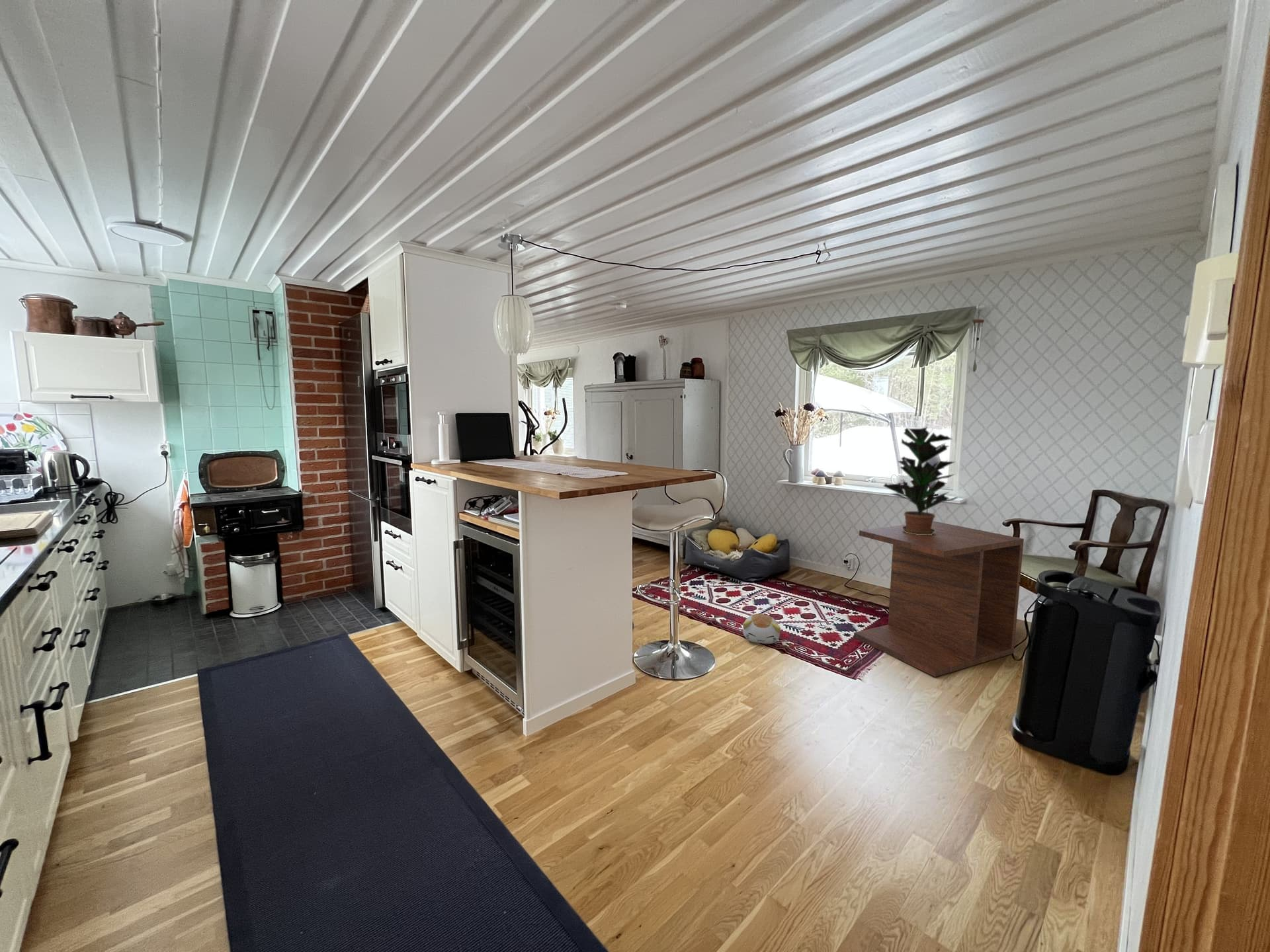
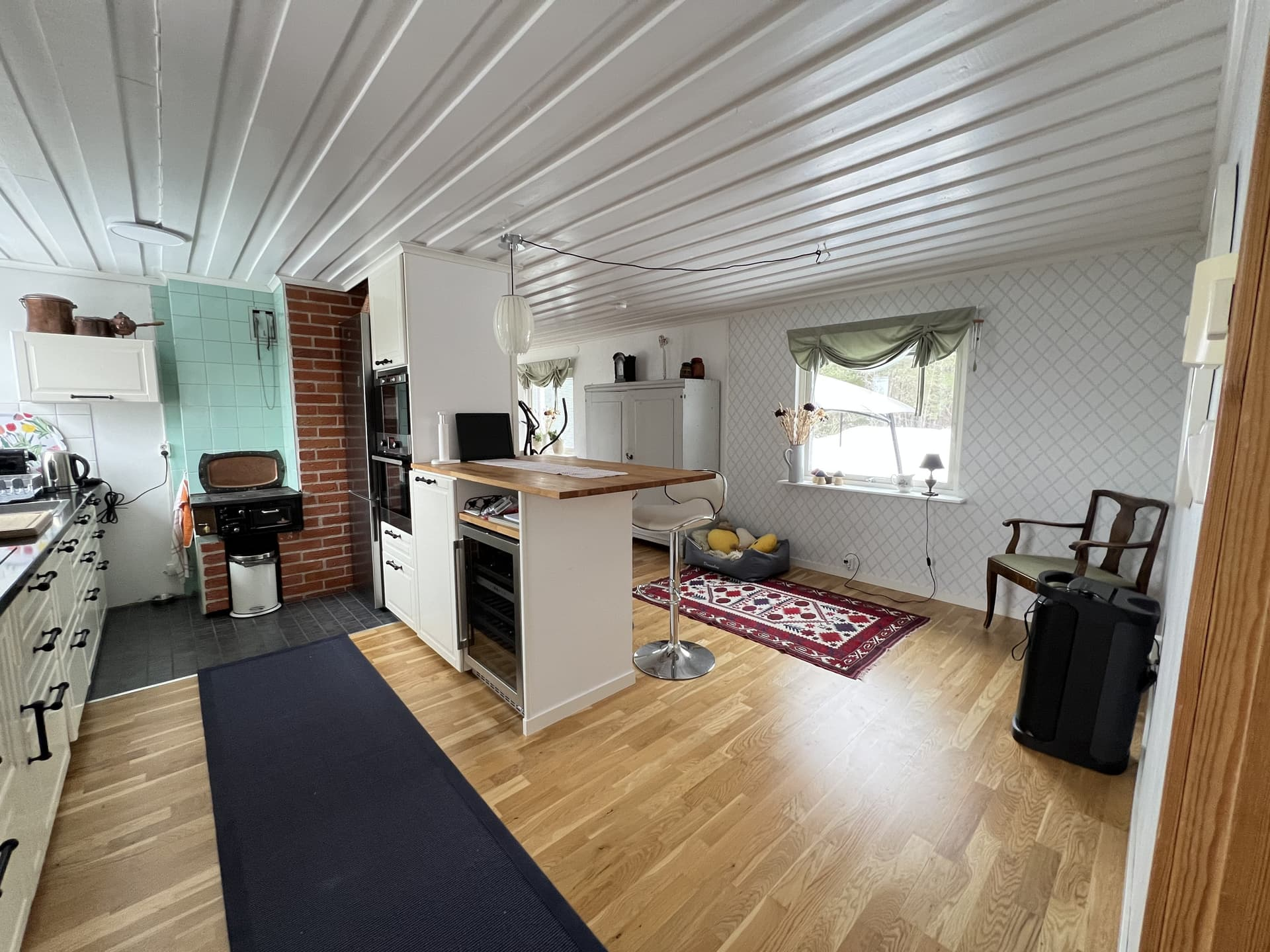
- side table [853,521,1025,678]
- plush toy [742,614,781,645]
- potted plant [882,426,958,535]
